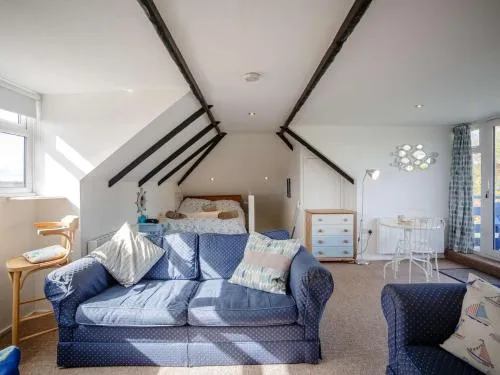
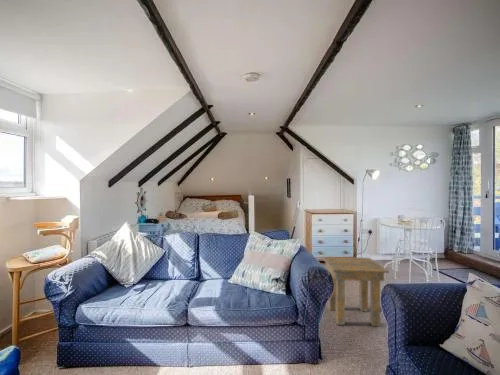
+ side table [322,256,390,327]
